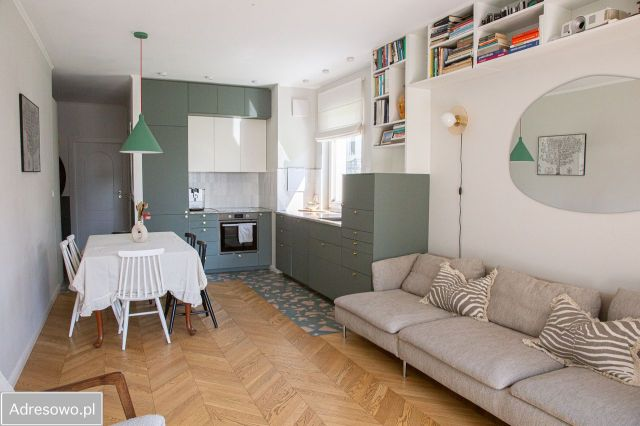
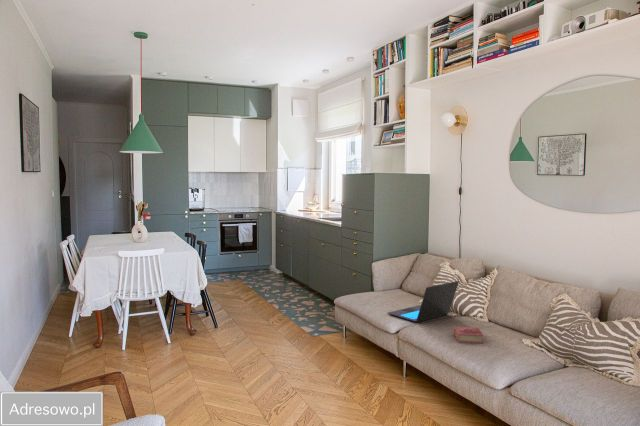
+ laptop [387,280,460,323]
+ book [453,326,484,344]
